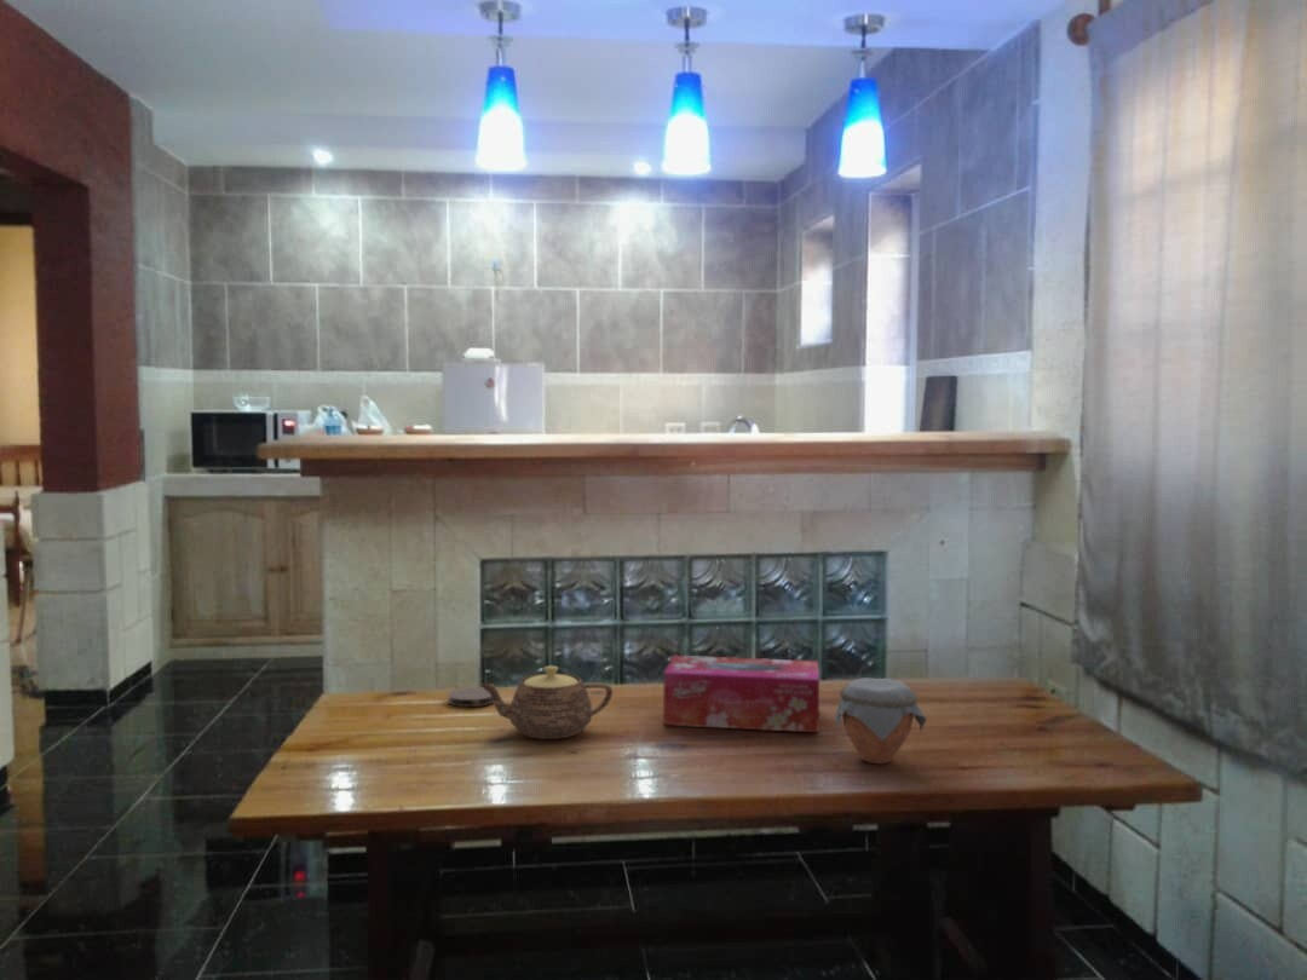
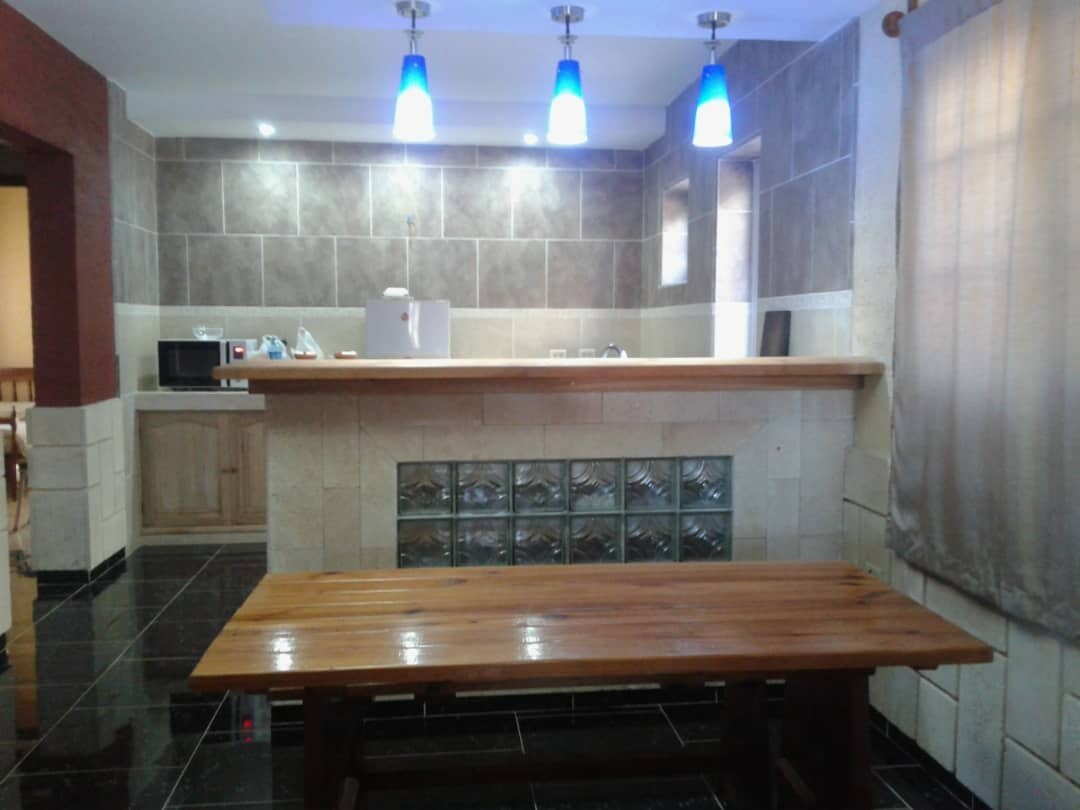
- tissue box [662,655,821,733]
- coaster [447,686,494,708]
- teapot [477,664,614,740]
- jar [834,676,928,765]
